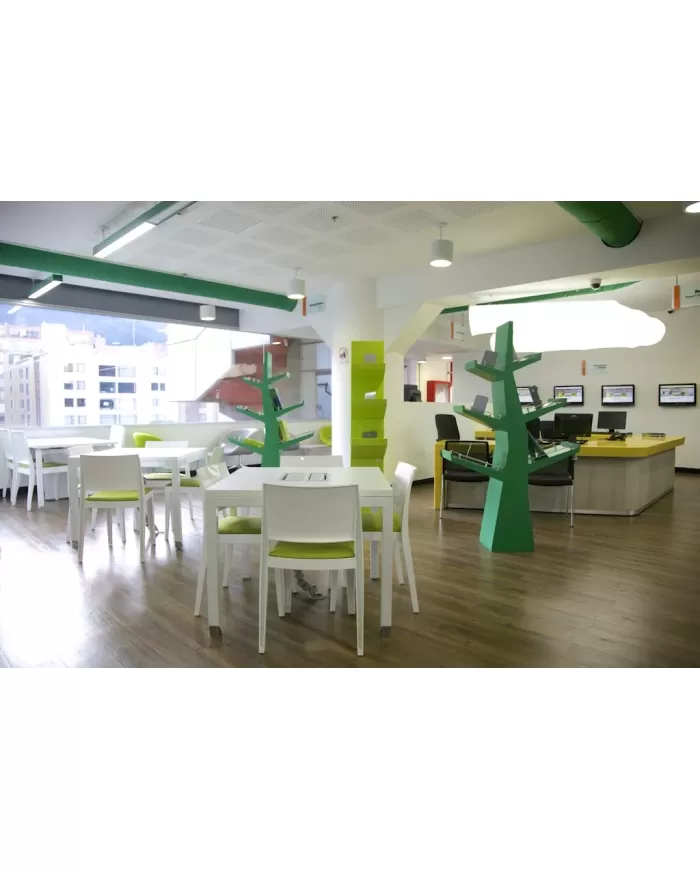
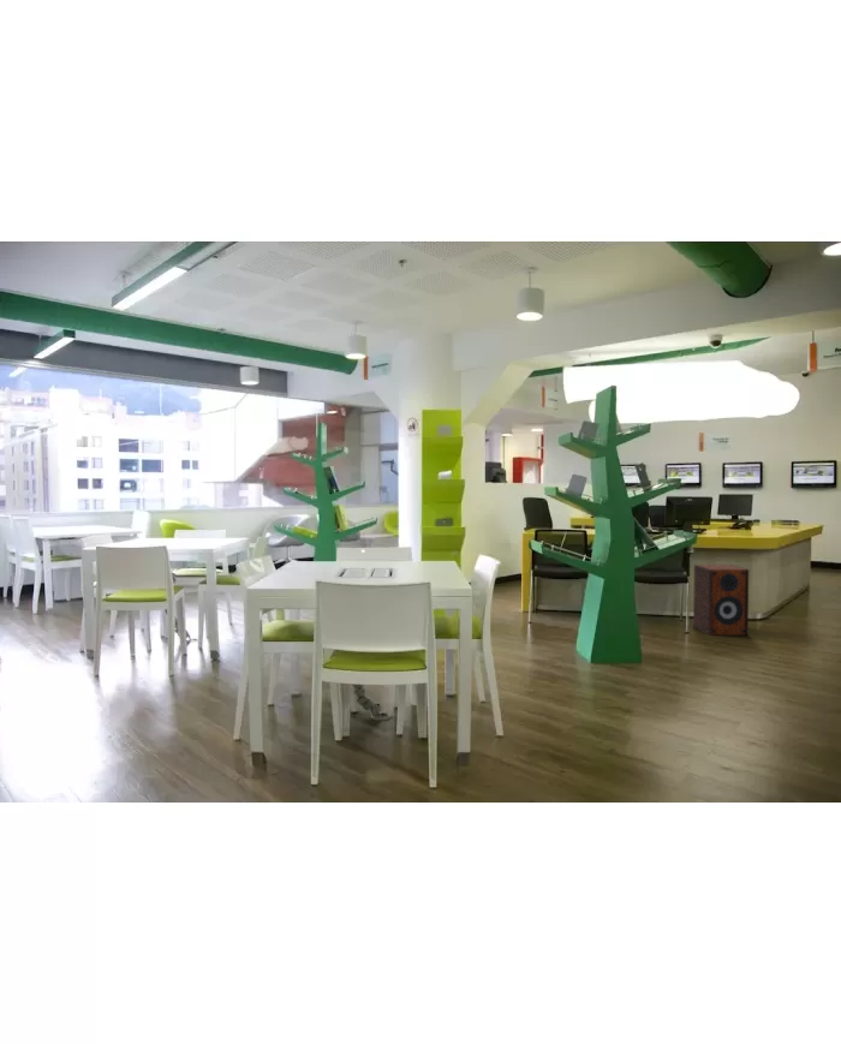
+ speaker [692,563,750,637]
